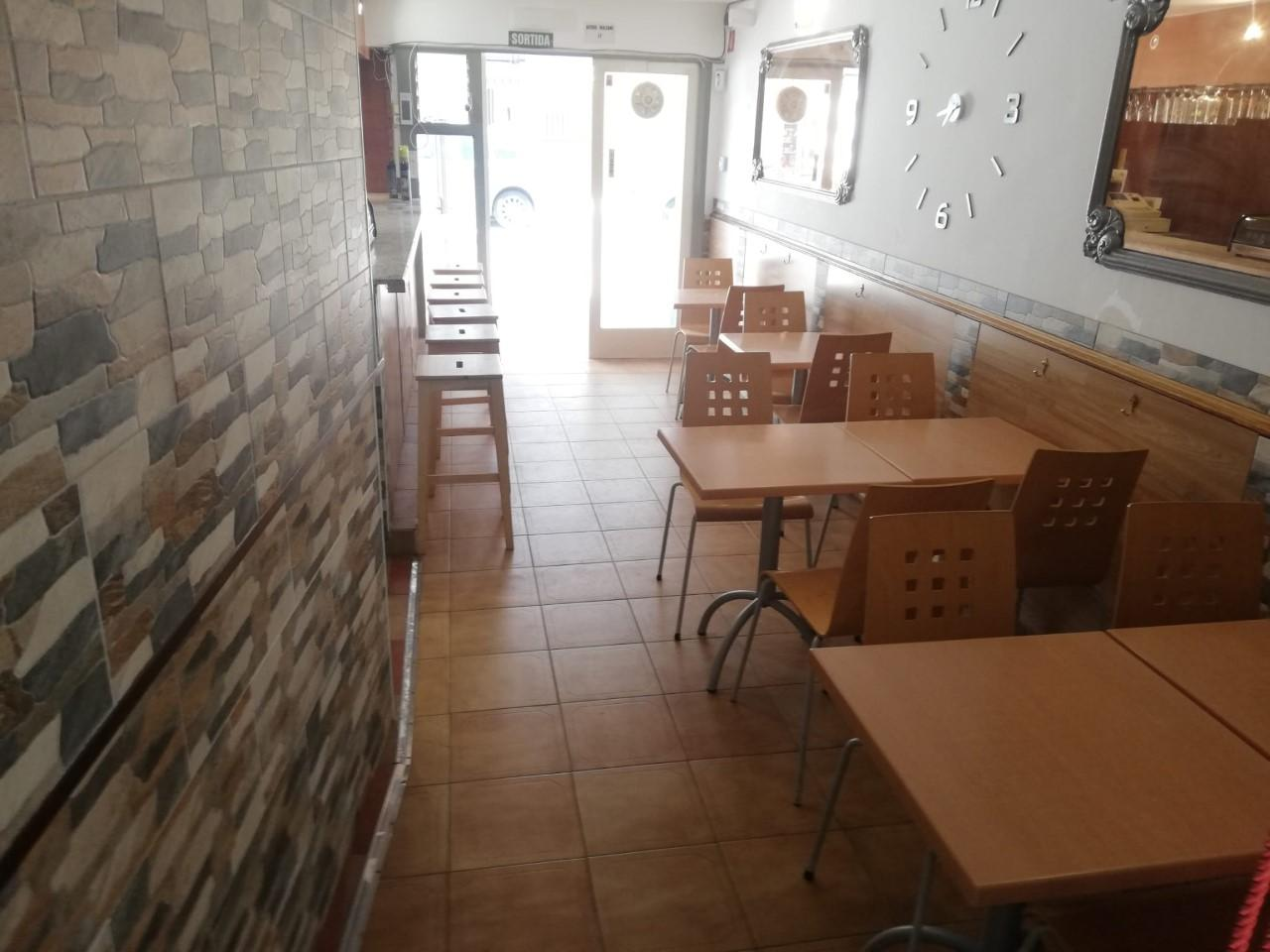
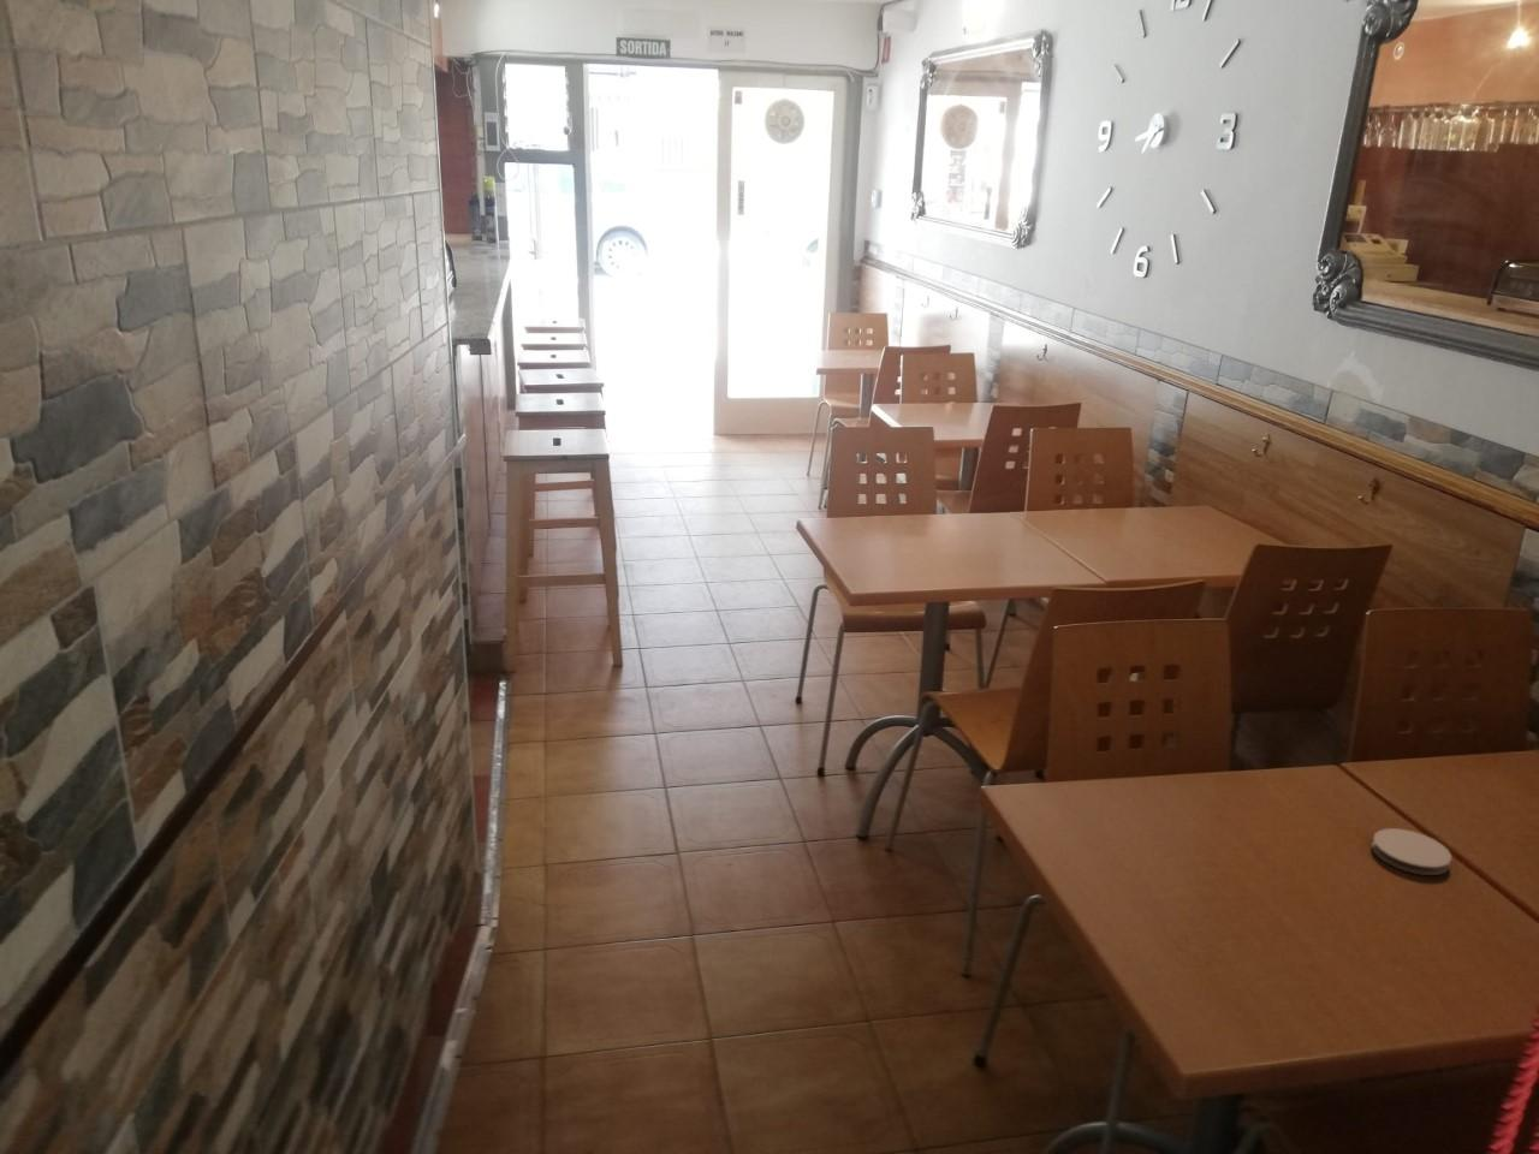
+ coaster [1371,827,1453,876]
